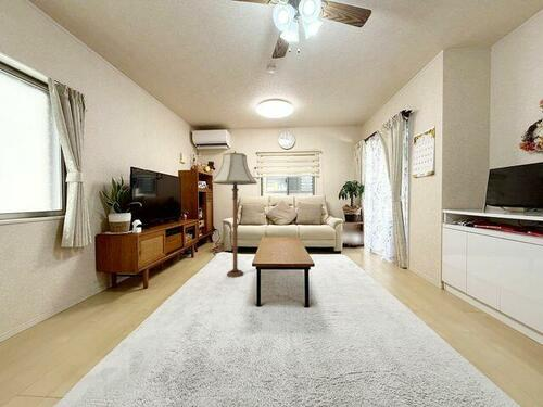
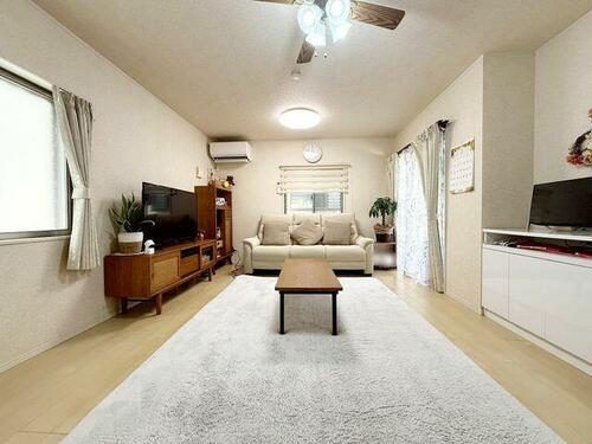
- floor lamp [211,150,258,278]
